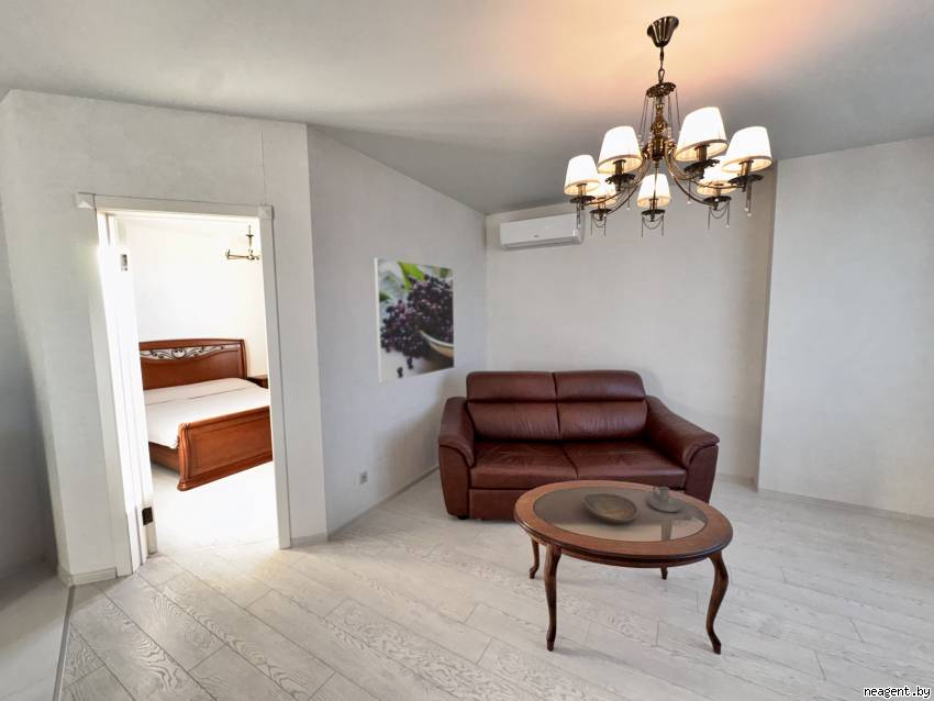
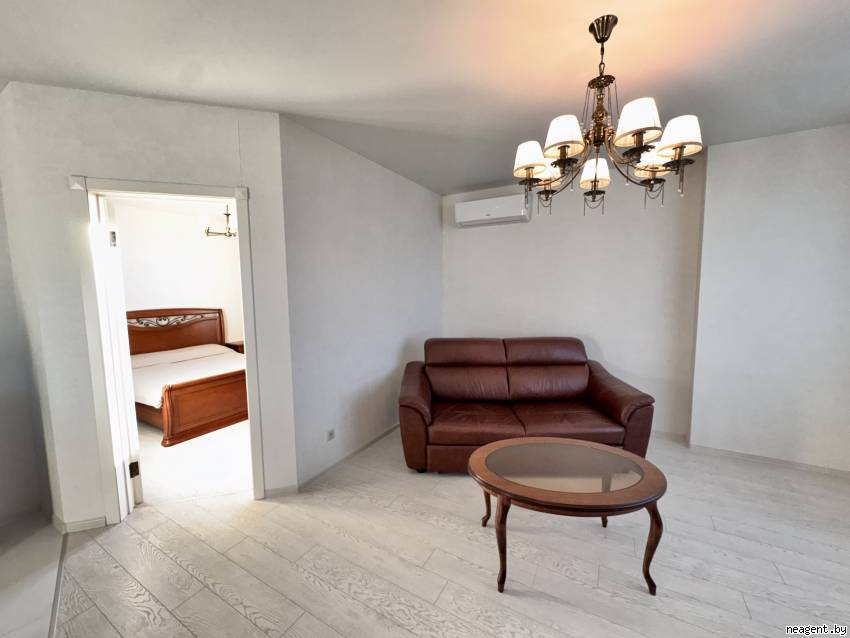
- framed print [374,256,456,385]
- candle holder [646,485,682,513]
- decorative bowl [581,492,640,525]
